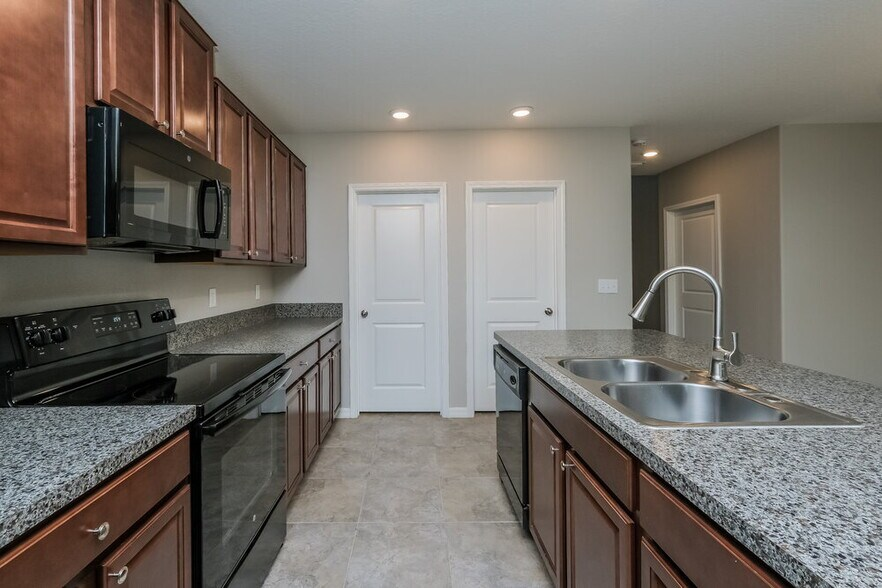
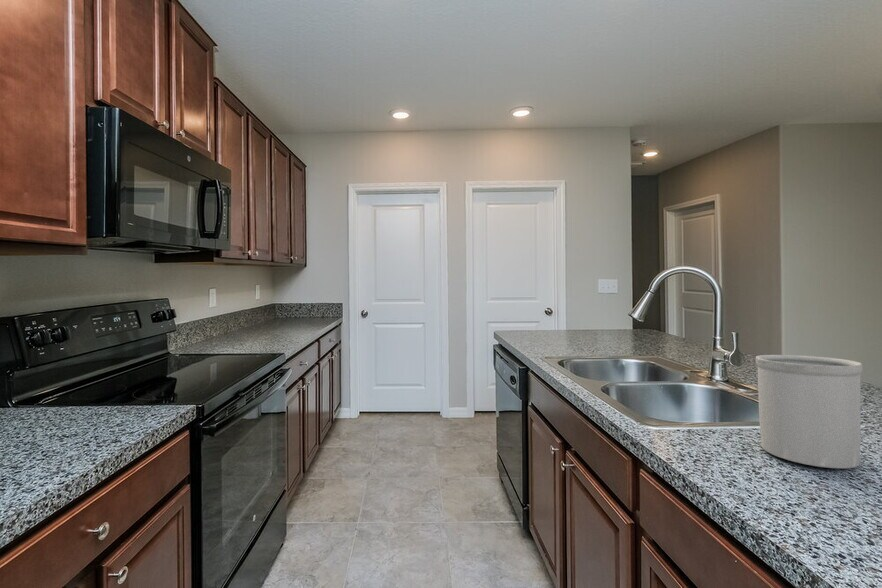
+ utensil holder [755,354,864,469]
